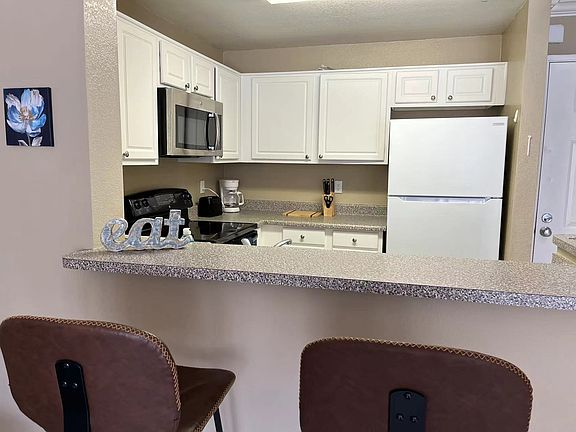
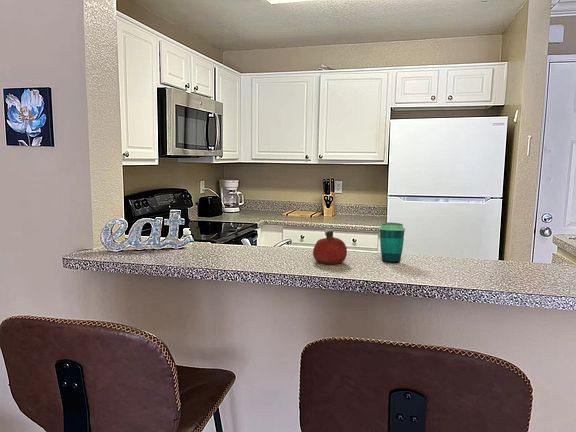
+ cup [378,222,406,264]
+ fruit [312,230,348,265]
